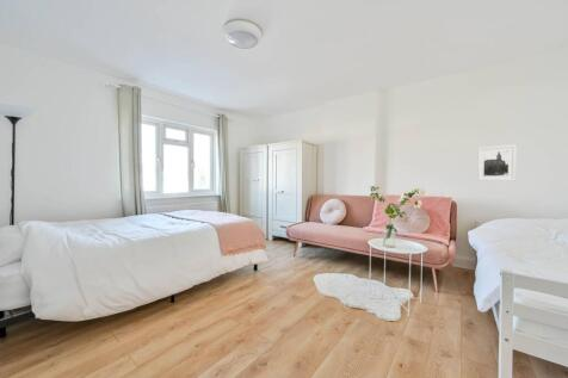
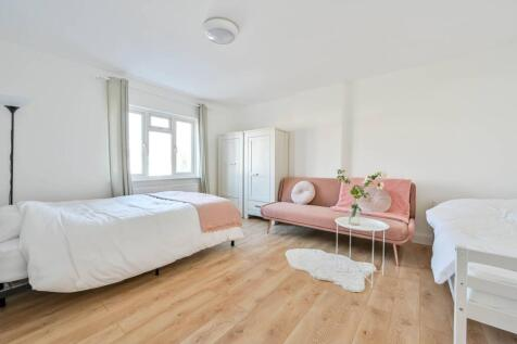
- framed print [476,144,517,182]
